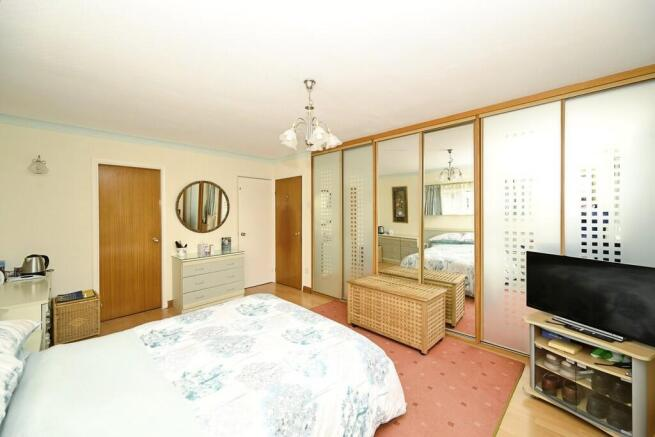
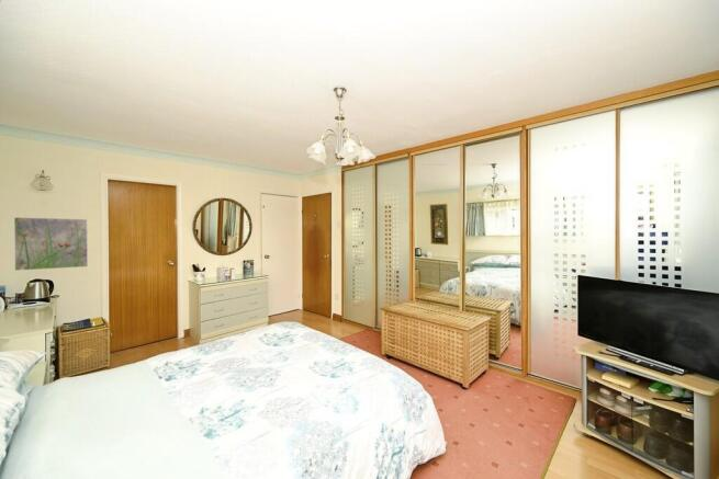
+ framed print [13,216,89,272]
